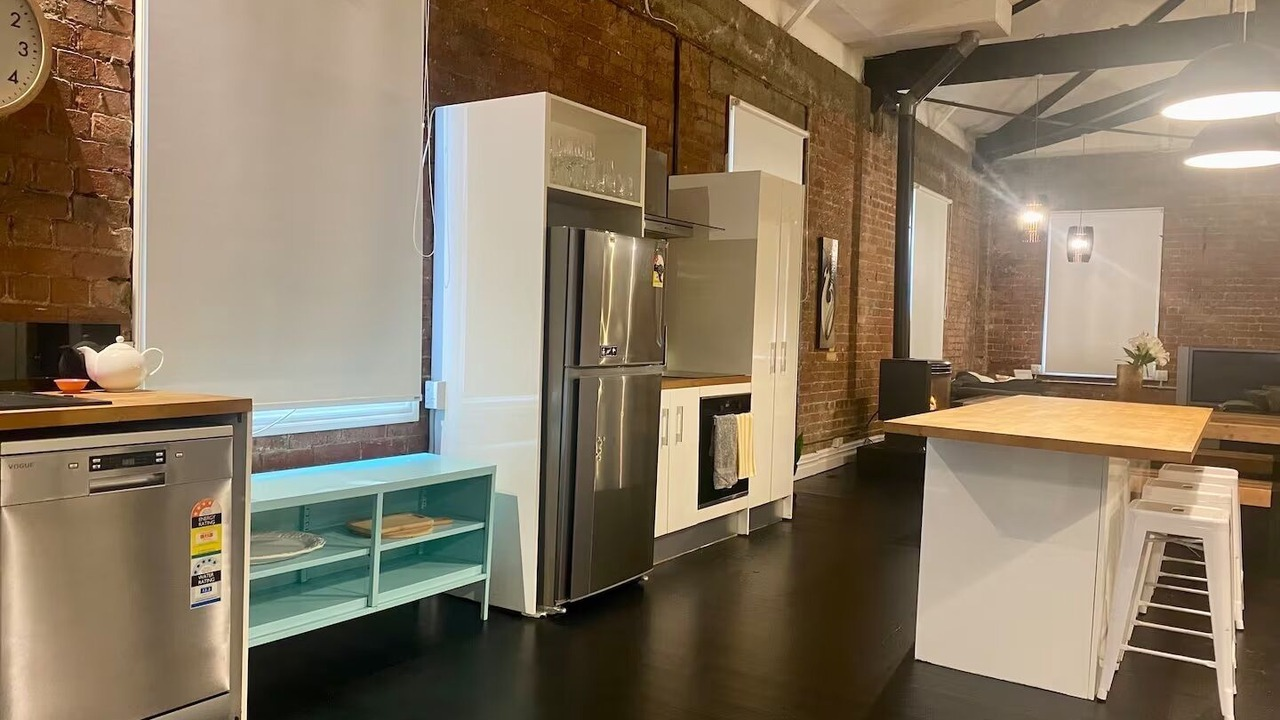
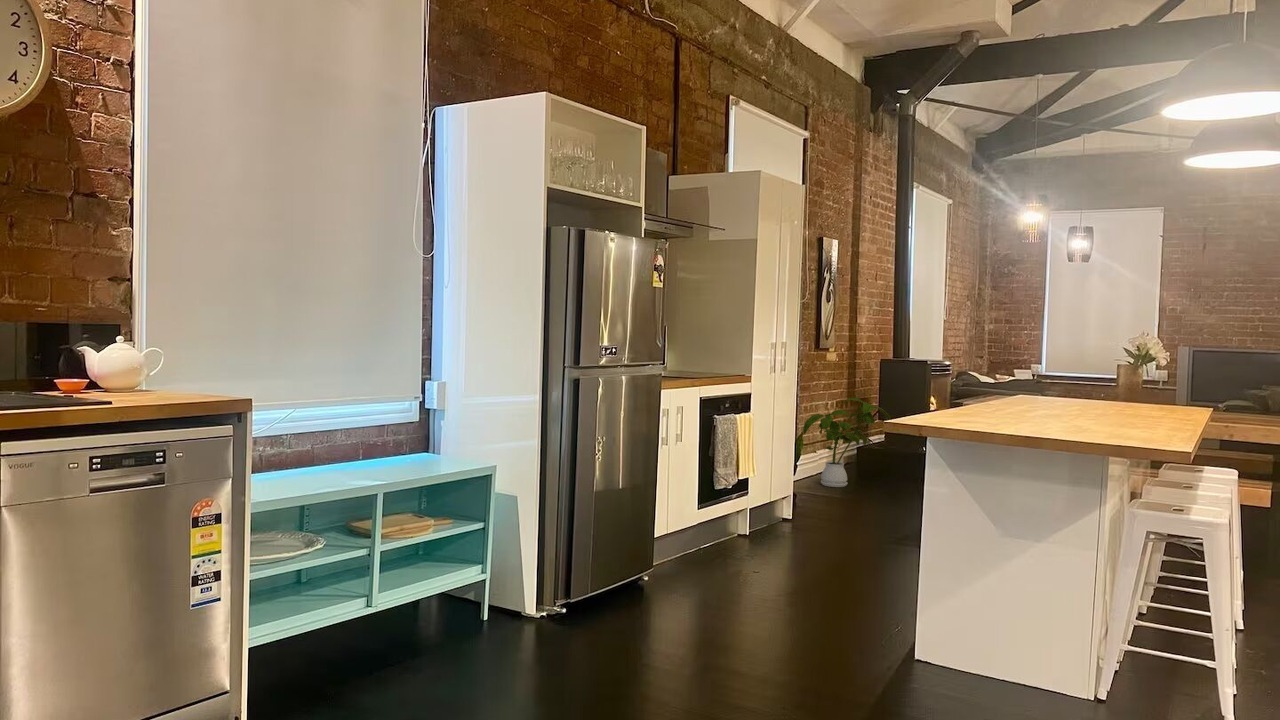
+ house plant [802,397,892,488]
